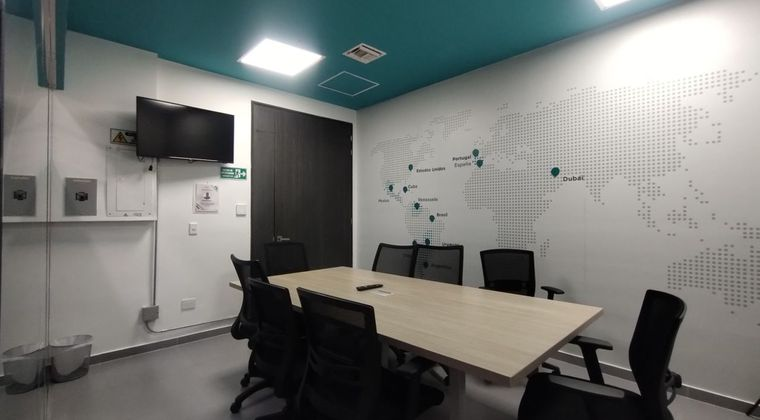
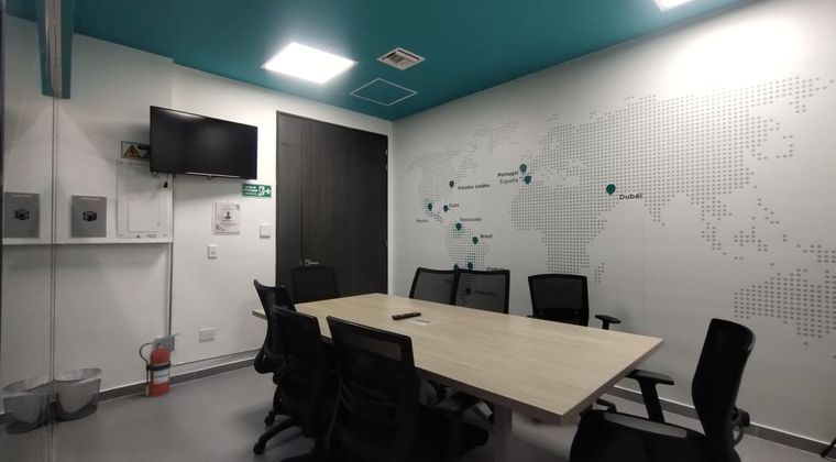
+ fire extinguisher [139,332,180,397]
